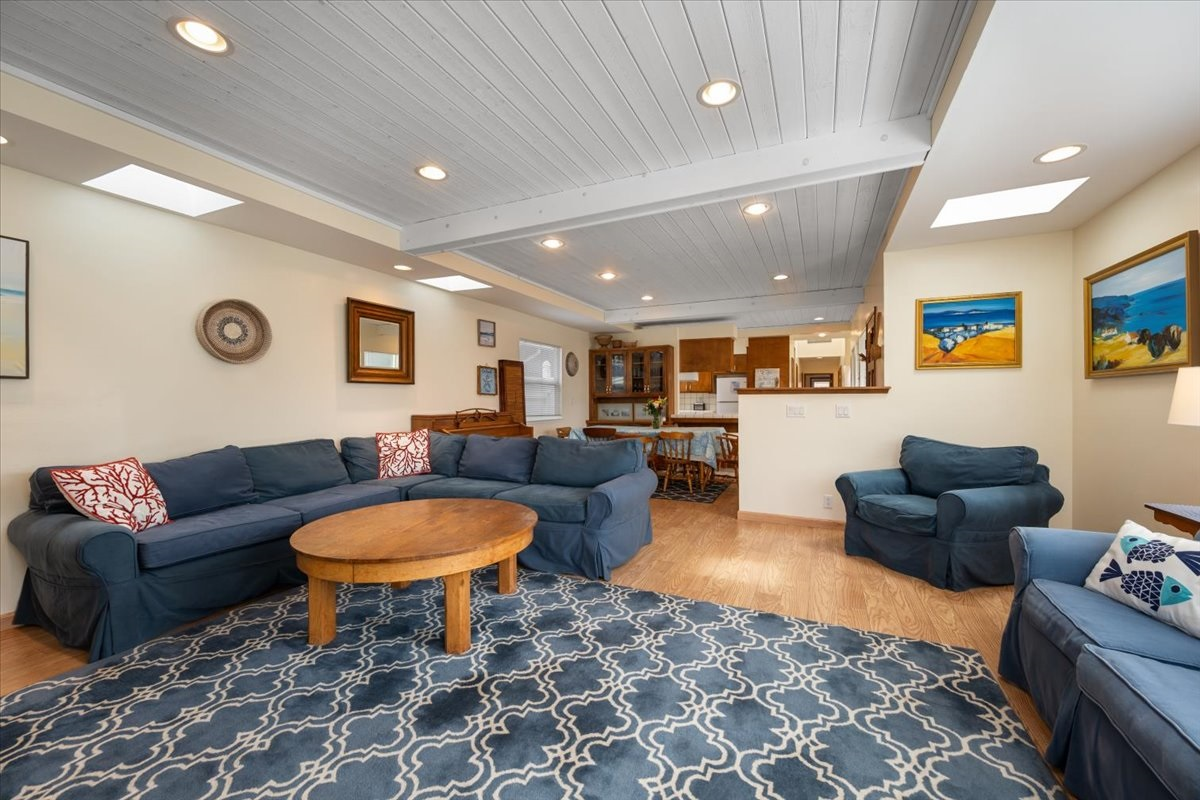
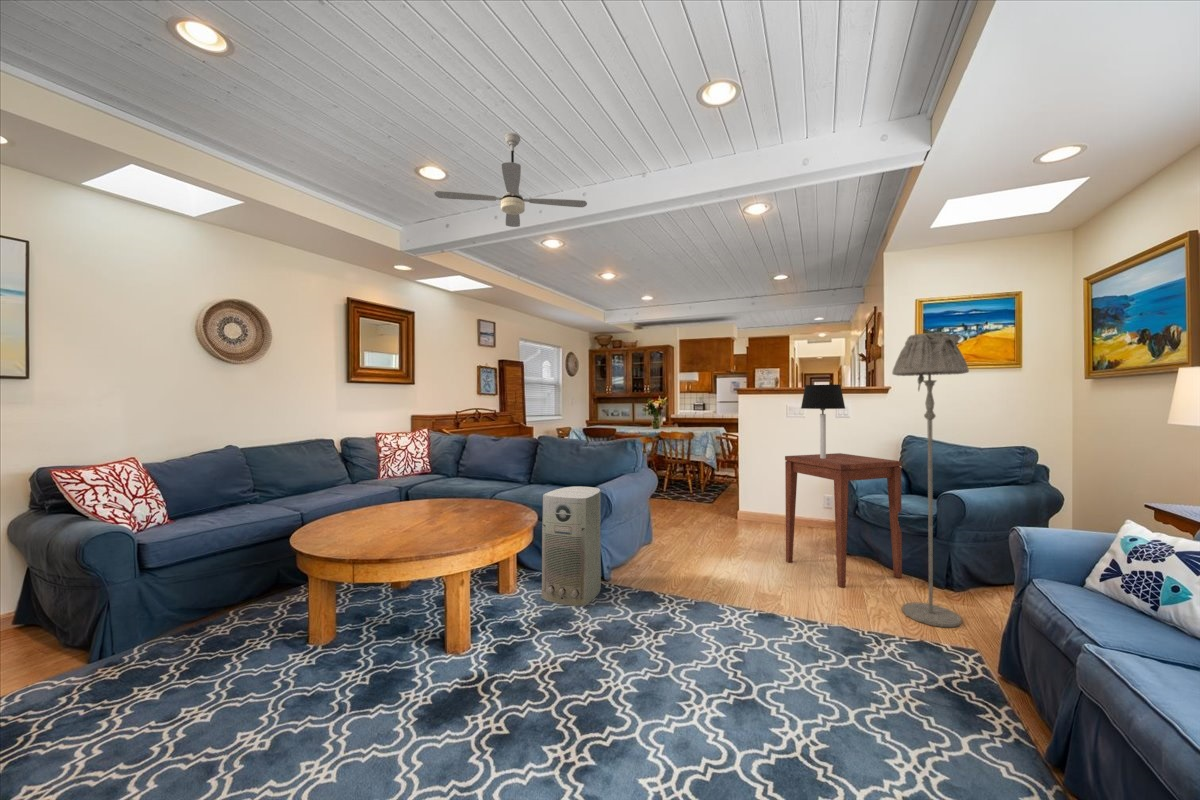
+ table lamp [800,384,846,459]
+ ceiling fan [433,132,588,228]
+ floor lamp [891,331,970,628]
+ side table [784,452,903,588]
+ air purifier [540,485,602,607]
